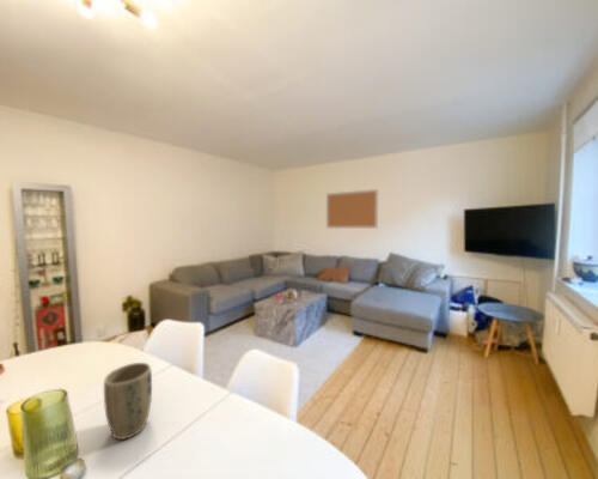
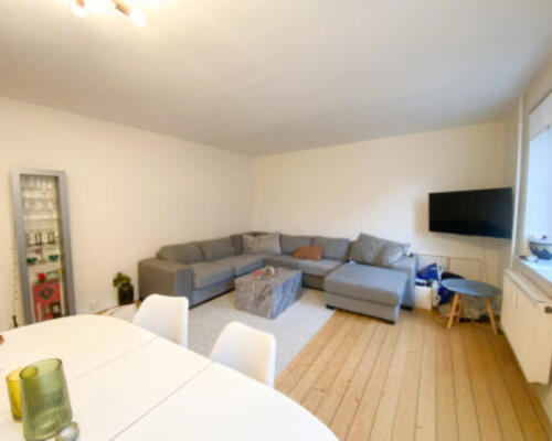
- plant pot [103,362,153,441]
- bulletin board [325,188,379,230]
